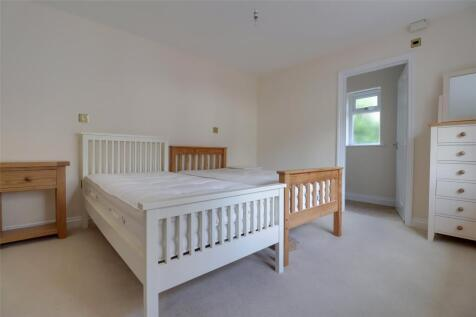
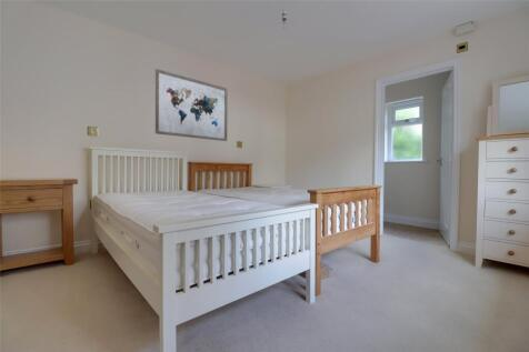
+ wall art [154,68,229,142]
